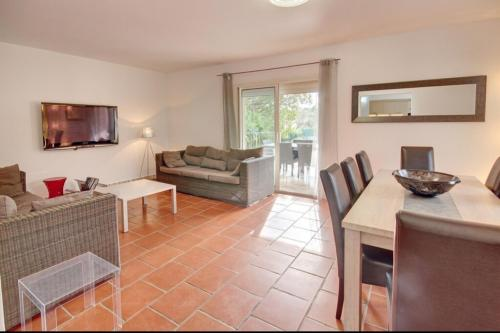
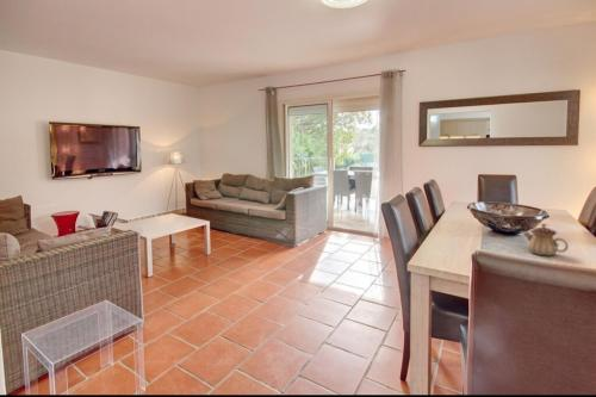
+ teapot [522,223,570,258]
